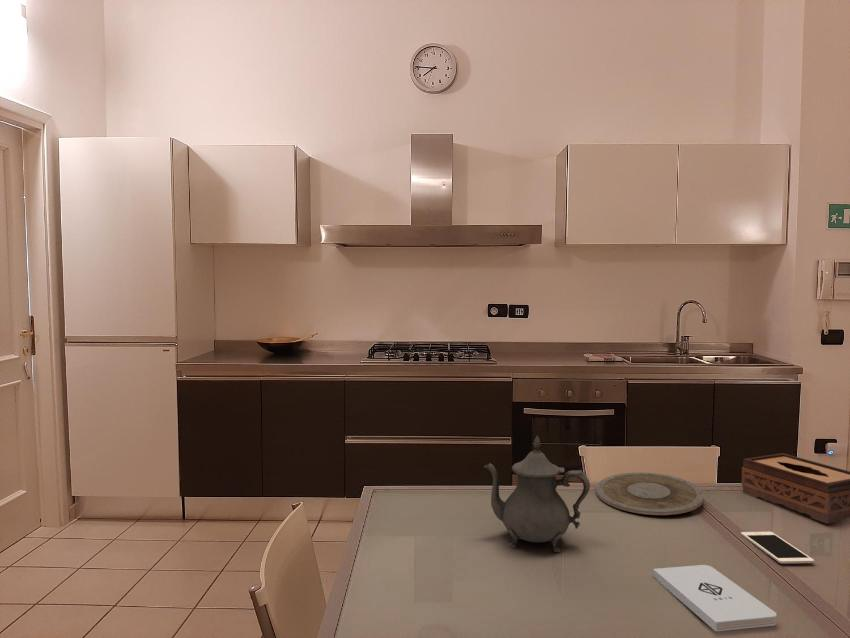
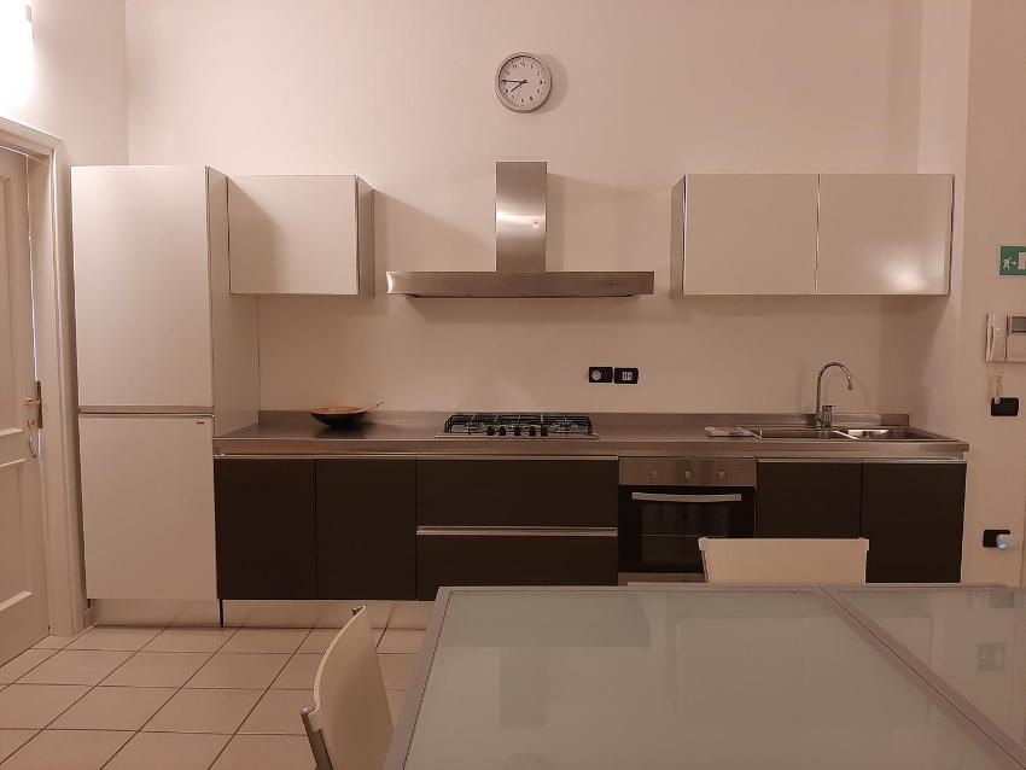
- tissue box [741,452,850,525]
- teapot [483,435,591,553]
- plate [595,471,705,516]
- cell phone [740,531,815,565]
- notepad [652,564,777,632]
